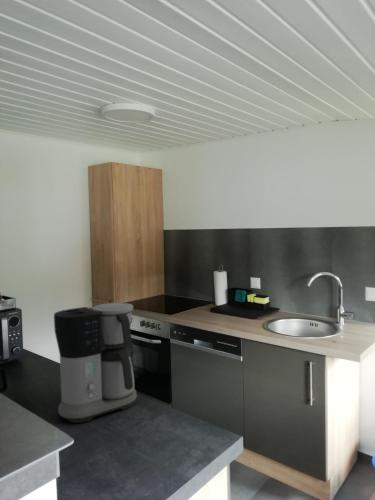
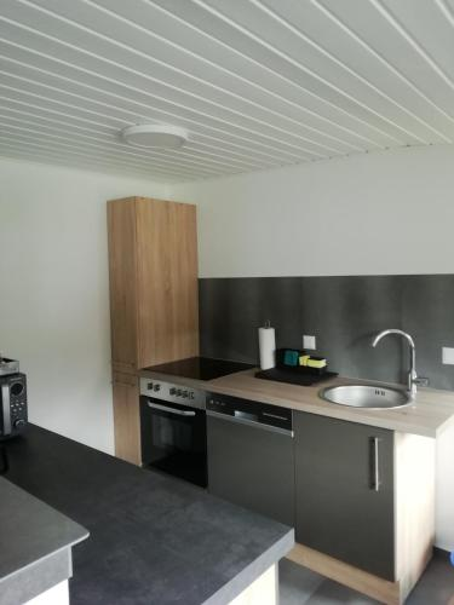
- coffee maker [53,302,138,424]
